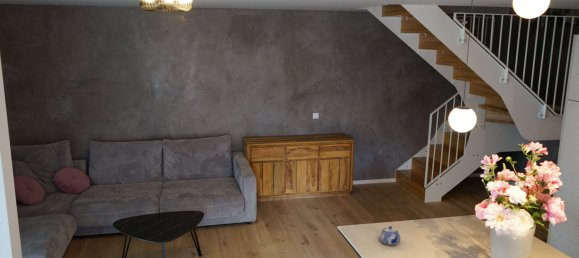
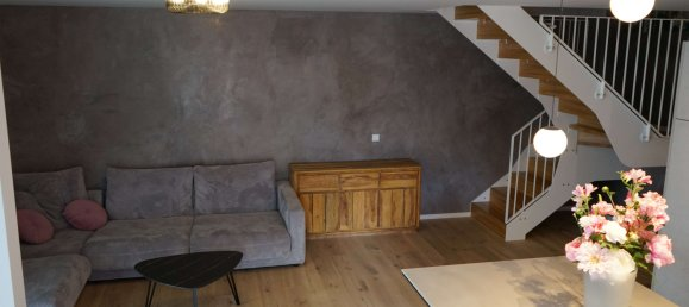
- teapot [379,225,401,246]
